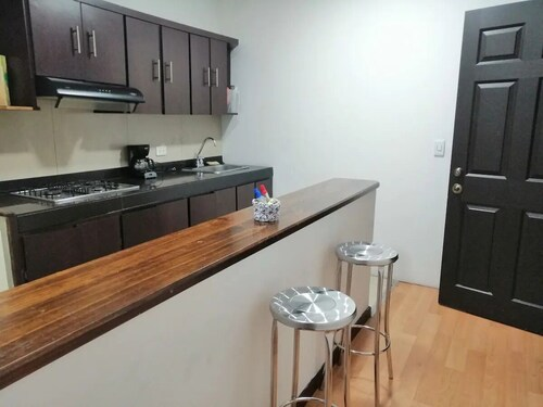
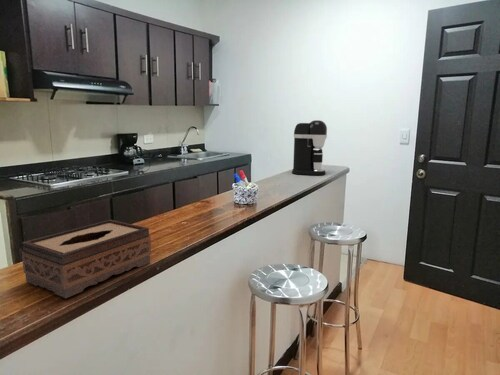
+ coffee maker [291,119,328,176]
+ tissue box [21,219,152,299]
